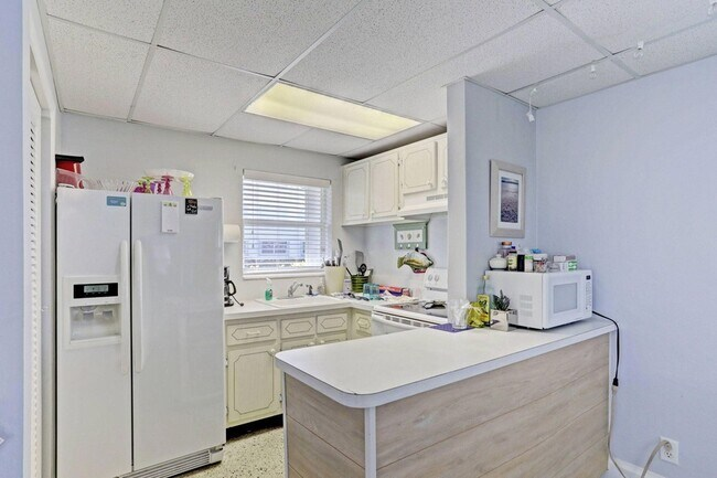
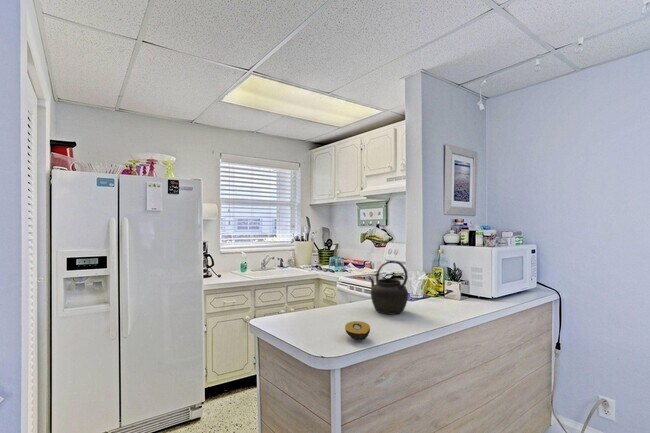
+ kettle [367,260,409,316]
+ fruit [344,320,371,341]
